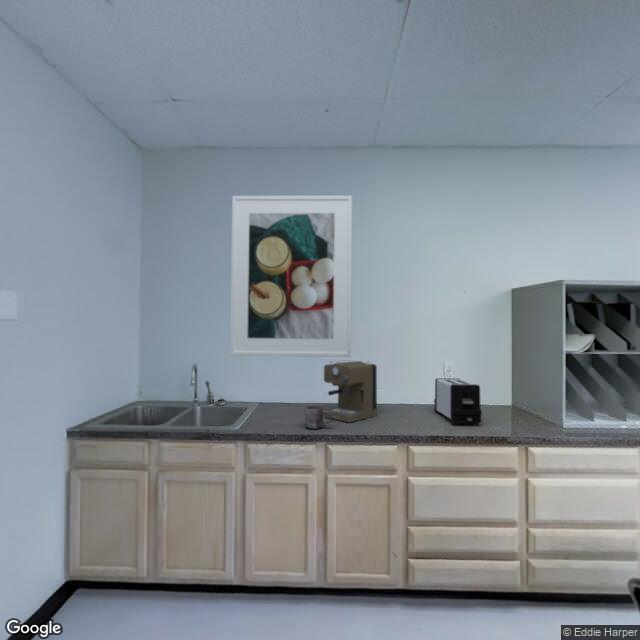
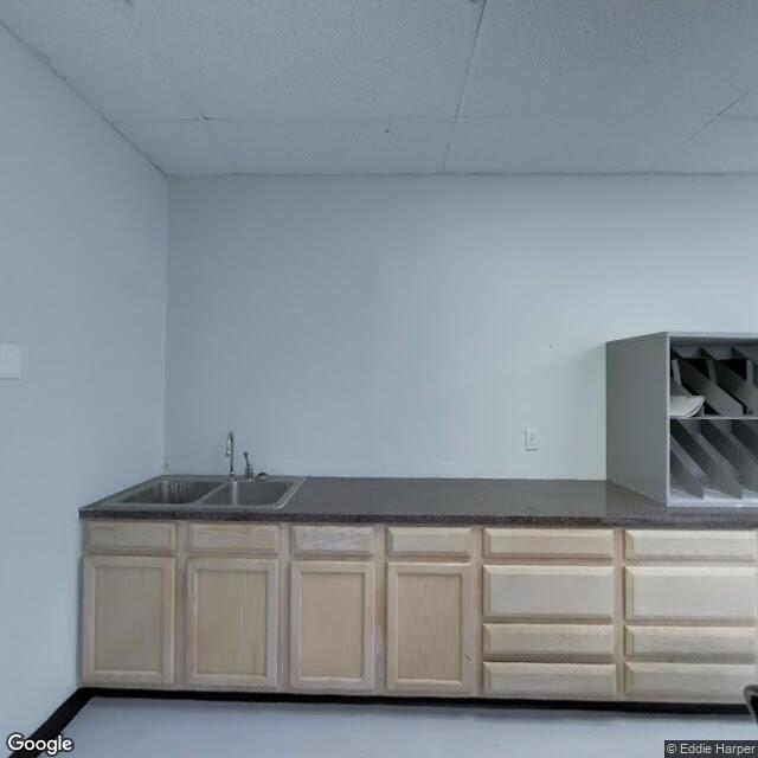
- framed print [229,195,353,358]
- coffee maker [323,359,378,423]
- mug [304,405,334,430]
- toaster [433,377,483,425]
